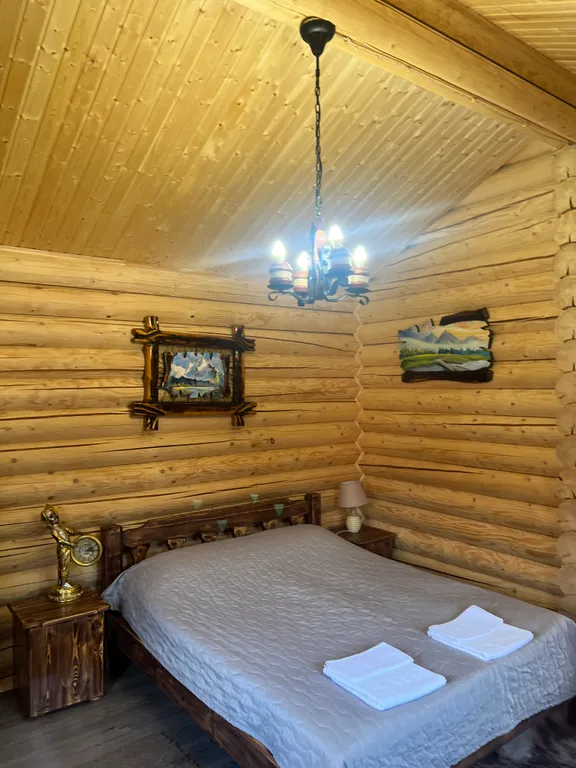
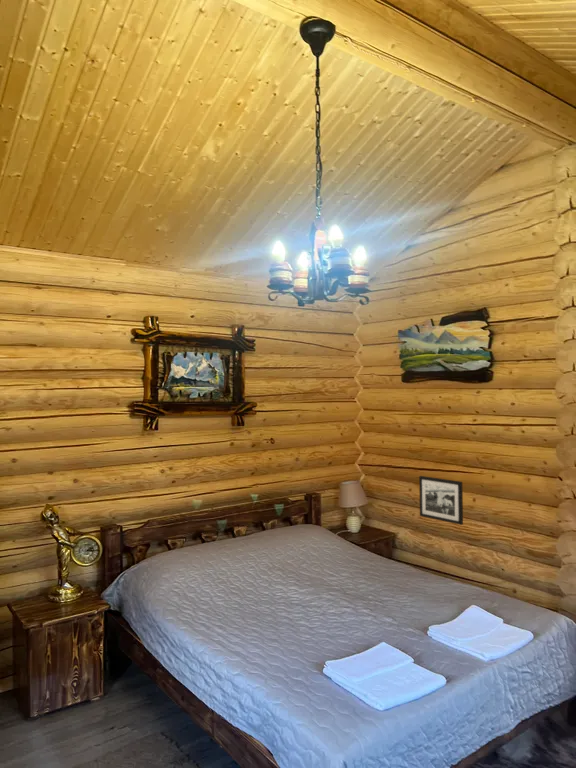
+ picture frame [418,475,464,526]
